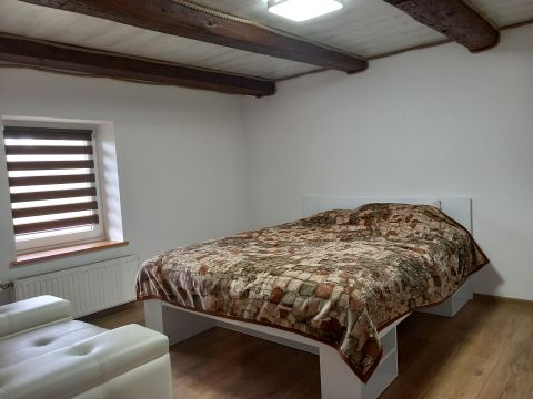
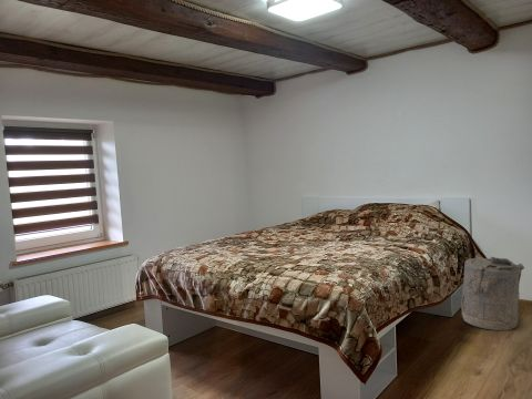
+ laundry hamper [460,254,525,331]
